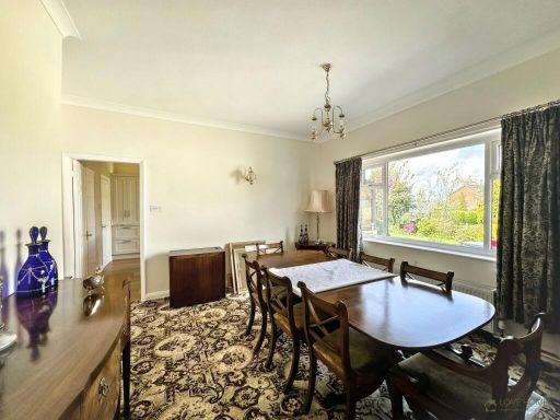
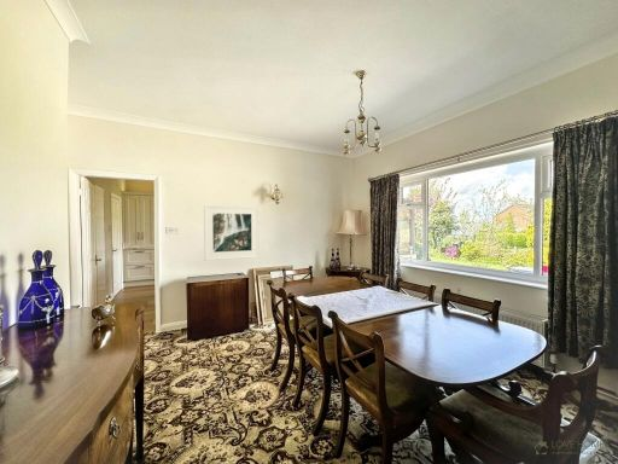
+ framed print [203,204,261,262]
